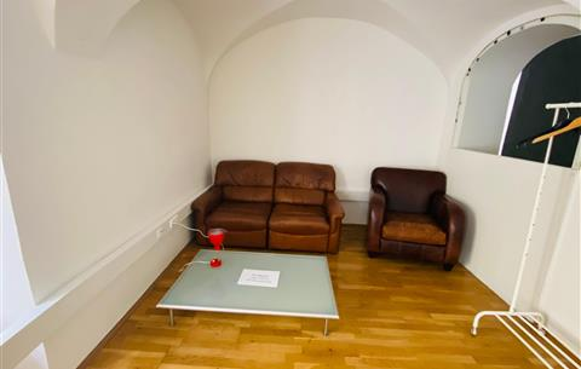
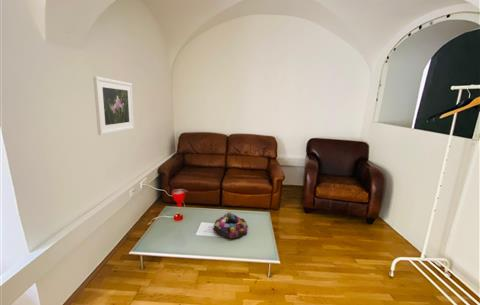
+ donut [212,212,249,239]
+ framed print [92,75,135,136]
